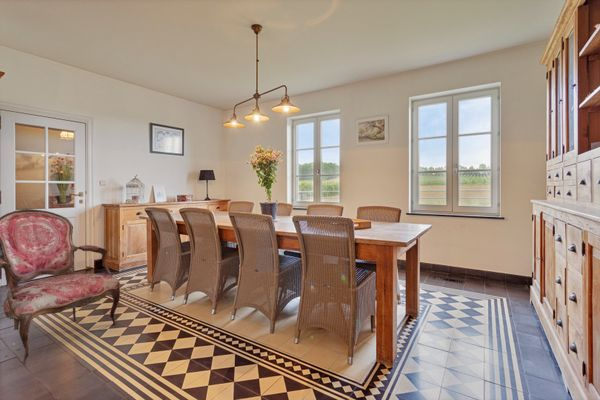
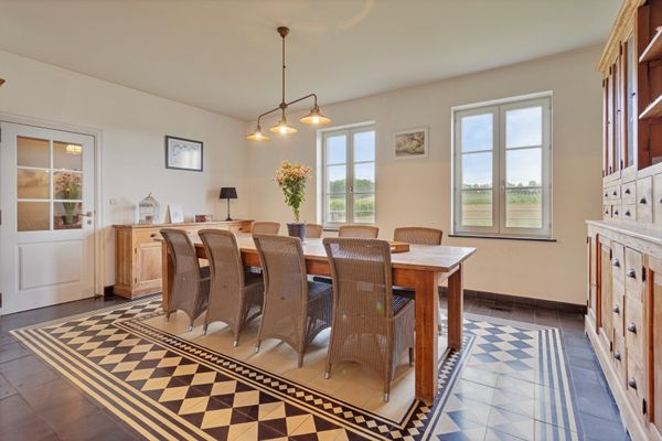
- armchair [0,208,121,365]
